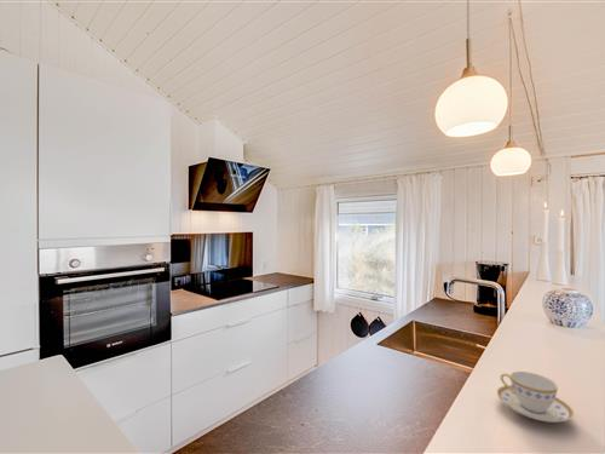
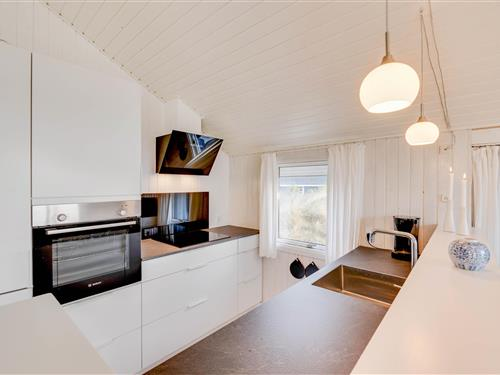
- teacup [496,370,575,424]
